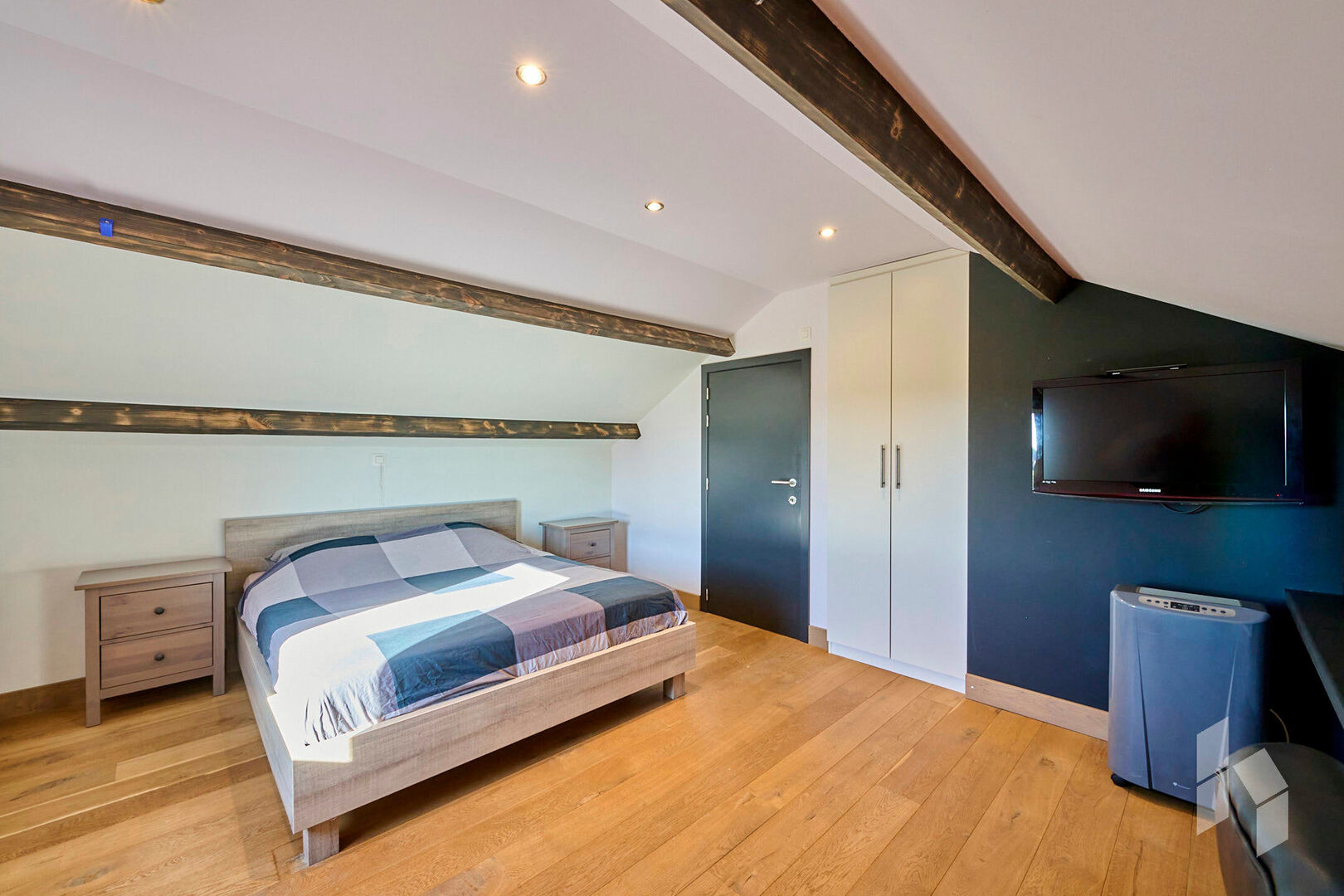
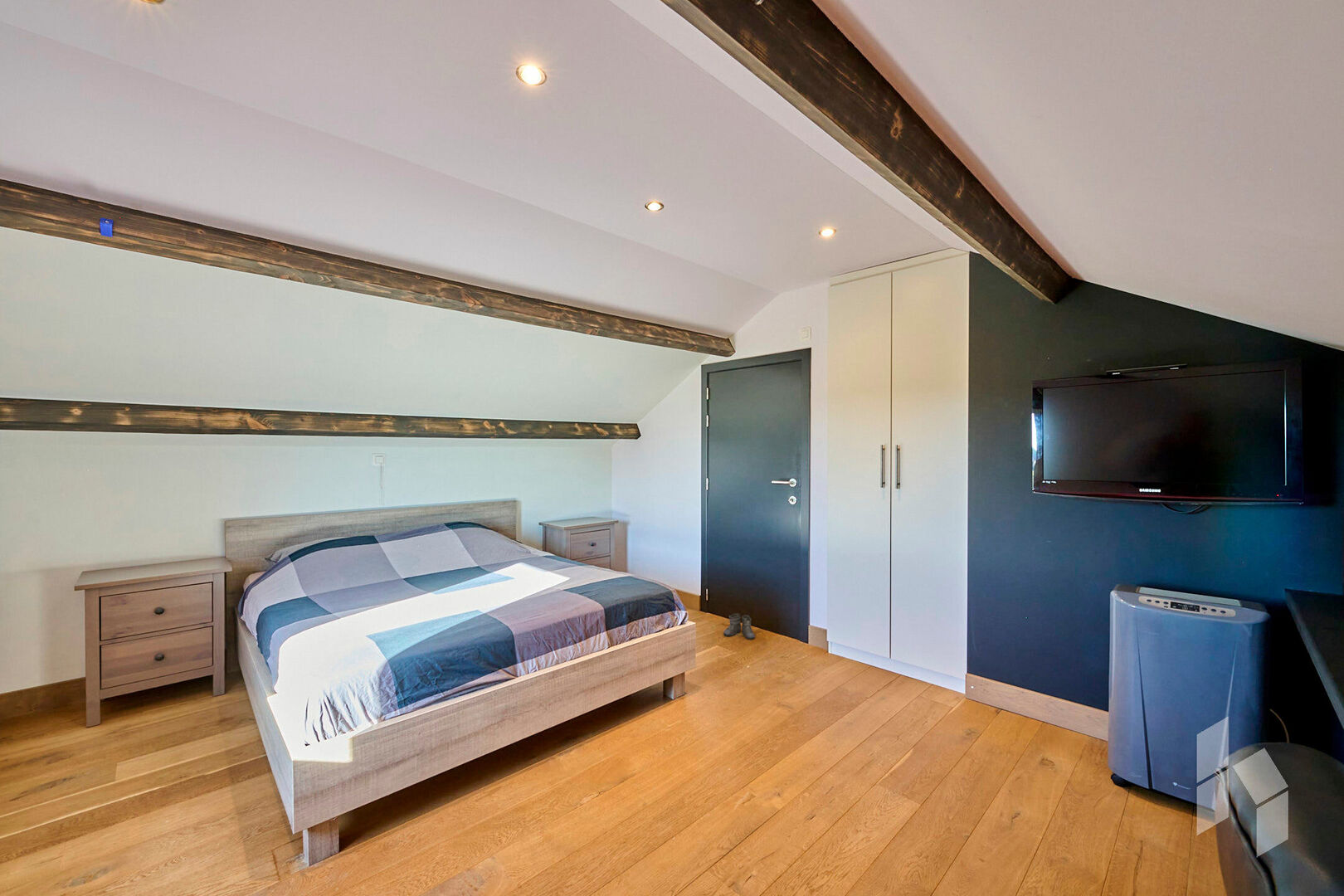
+ boots [723,613,756,640]
